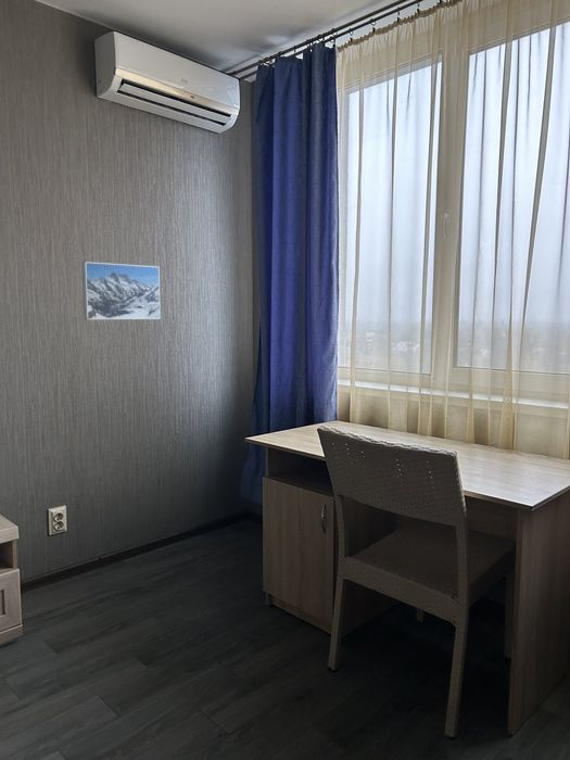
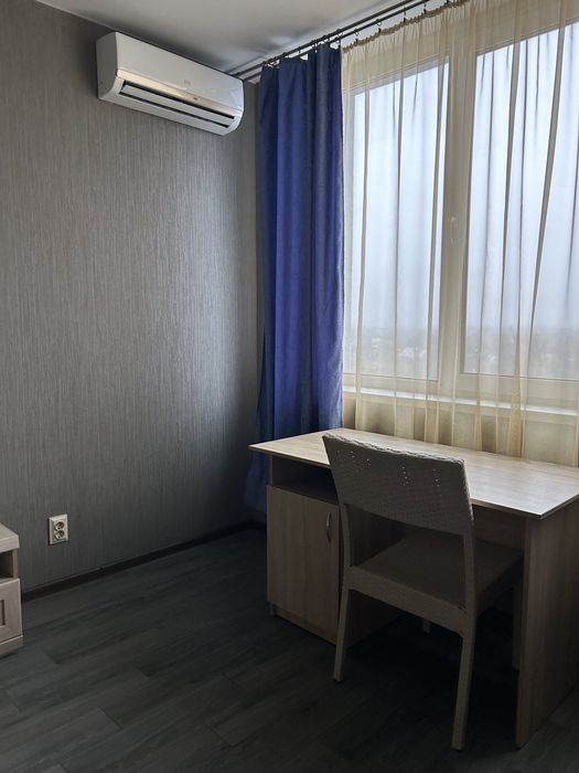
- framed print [81,261,162,320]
